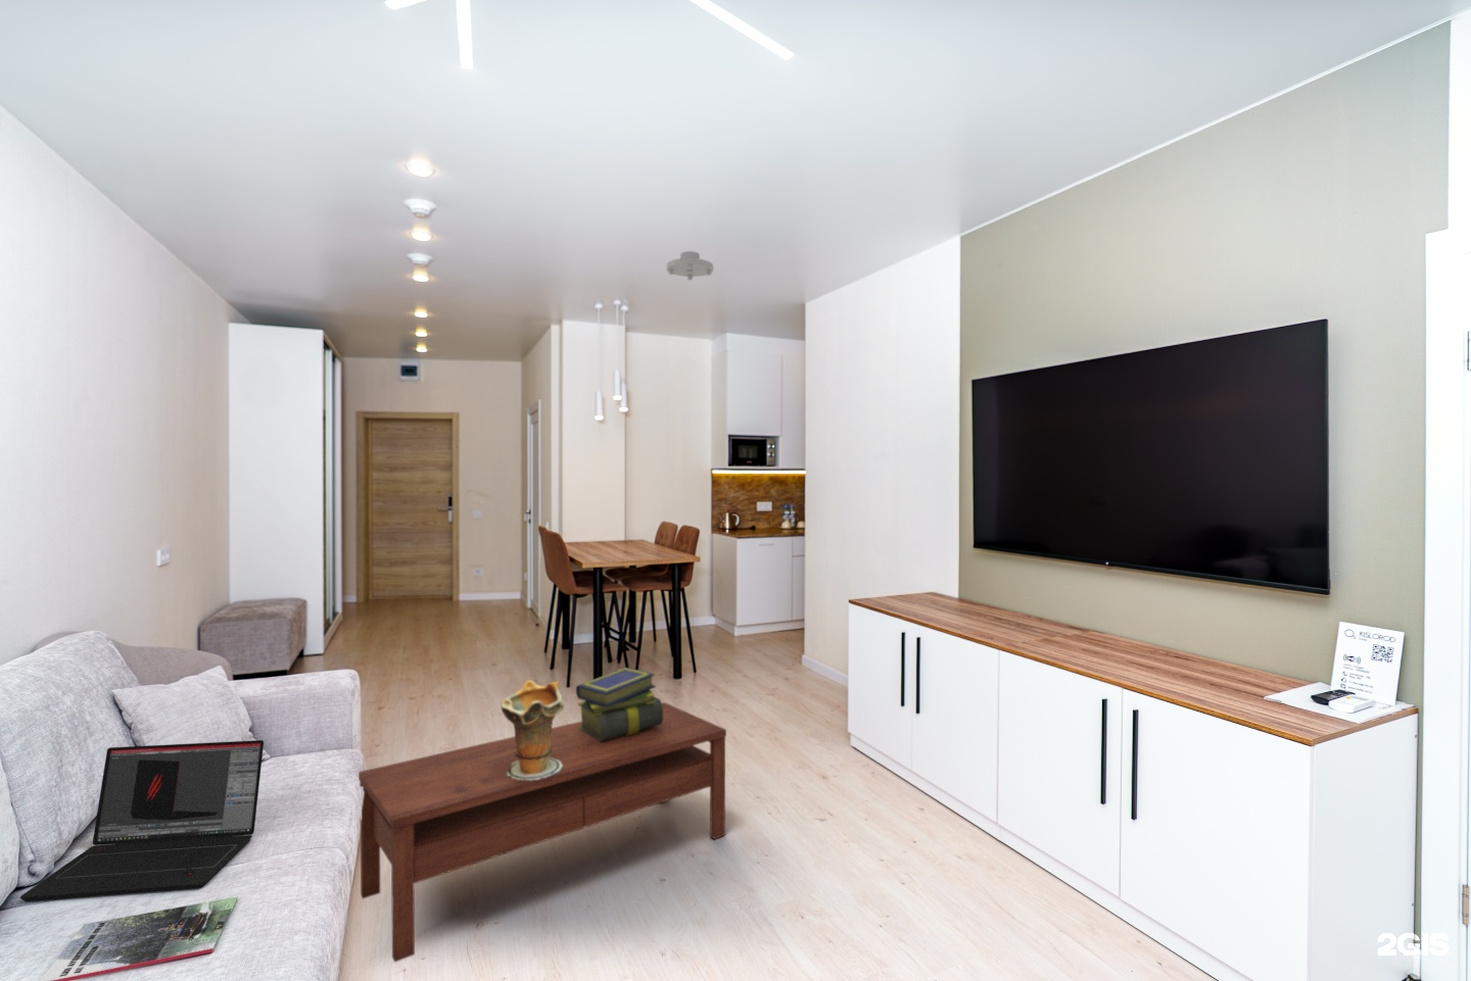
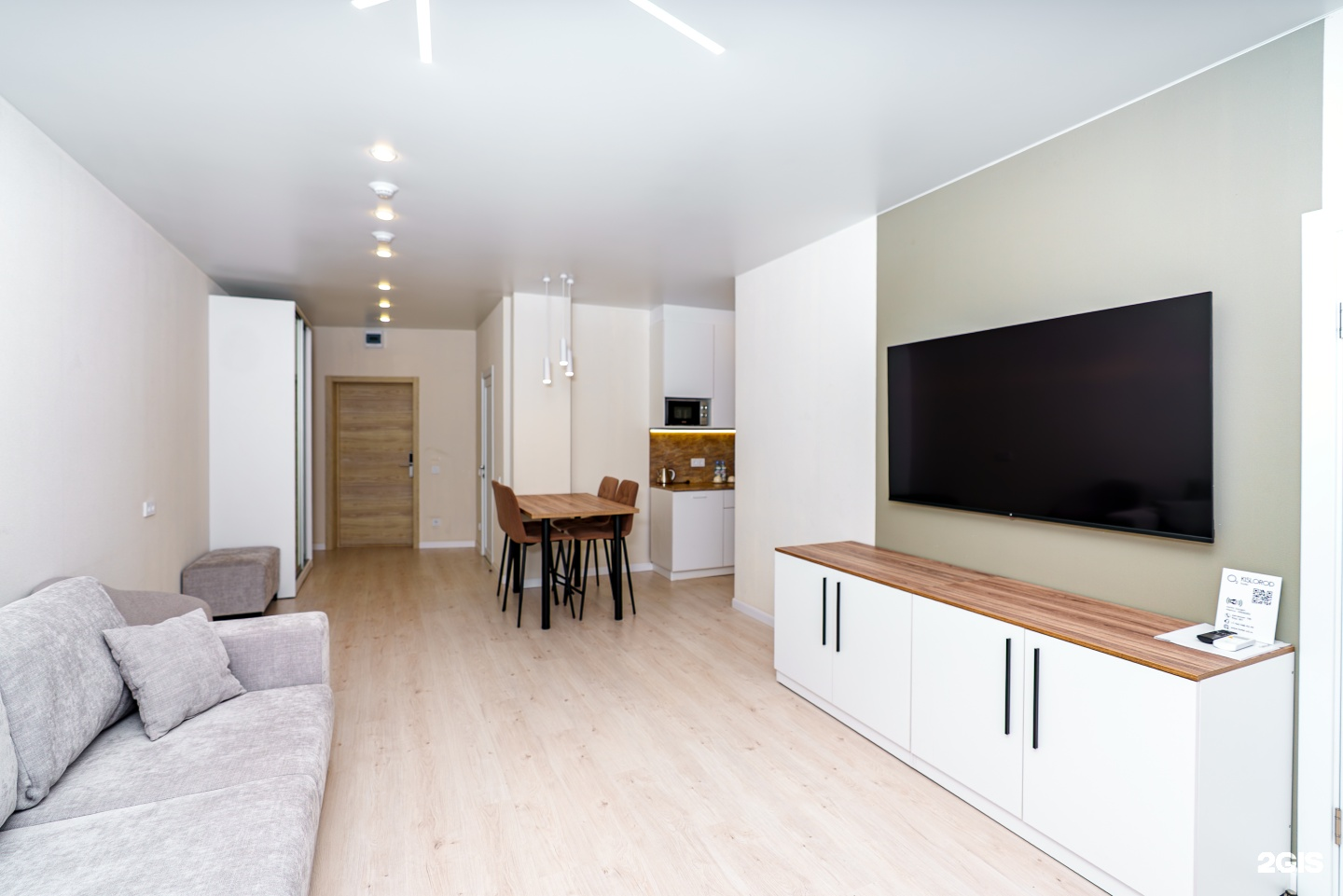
- coffee table [357,702,727,963]
- decorative vase [499,679,565,780]
- magazine [38,896,239,981]
- laptop [20,739,265,902]
- stack of books [575,667,663,742]
- ceiling light [666,250,714,281]
